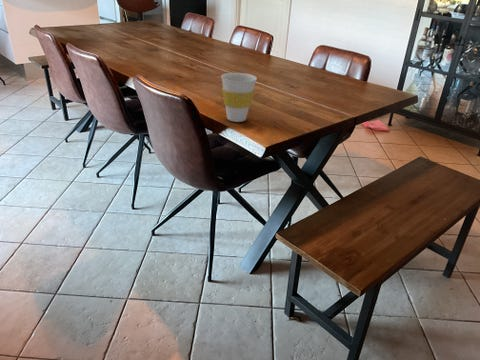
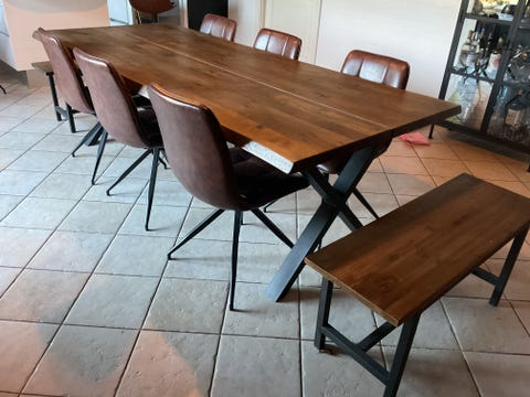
- cup [220,72,258,123]
